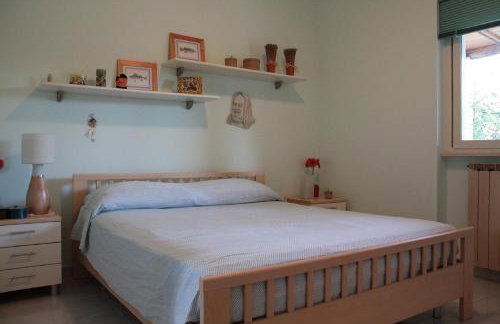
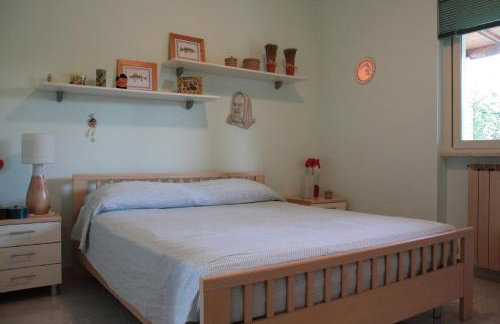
+ decorative plate [354,56,377,86]
